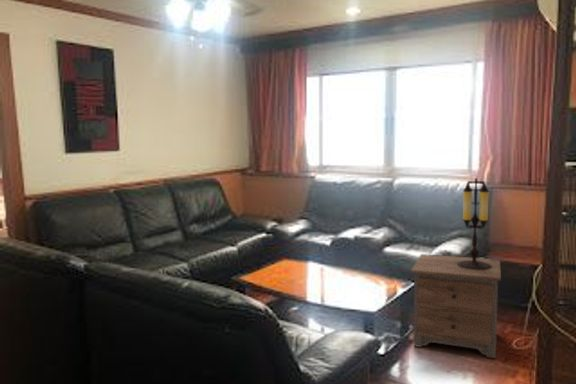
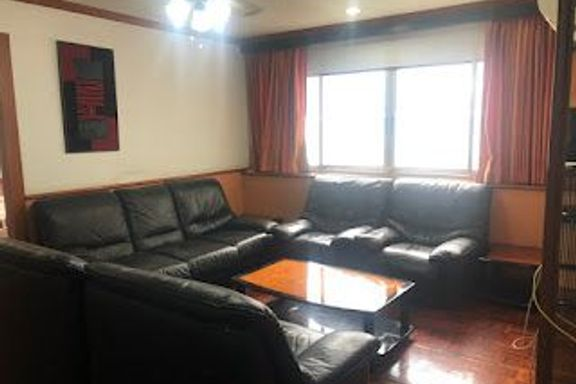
- table lamp [457,177,492,270]
- nightstand [410,253,502,359]
